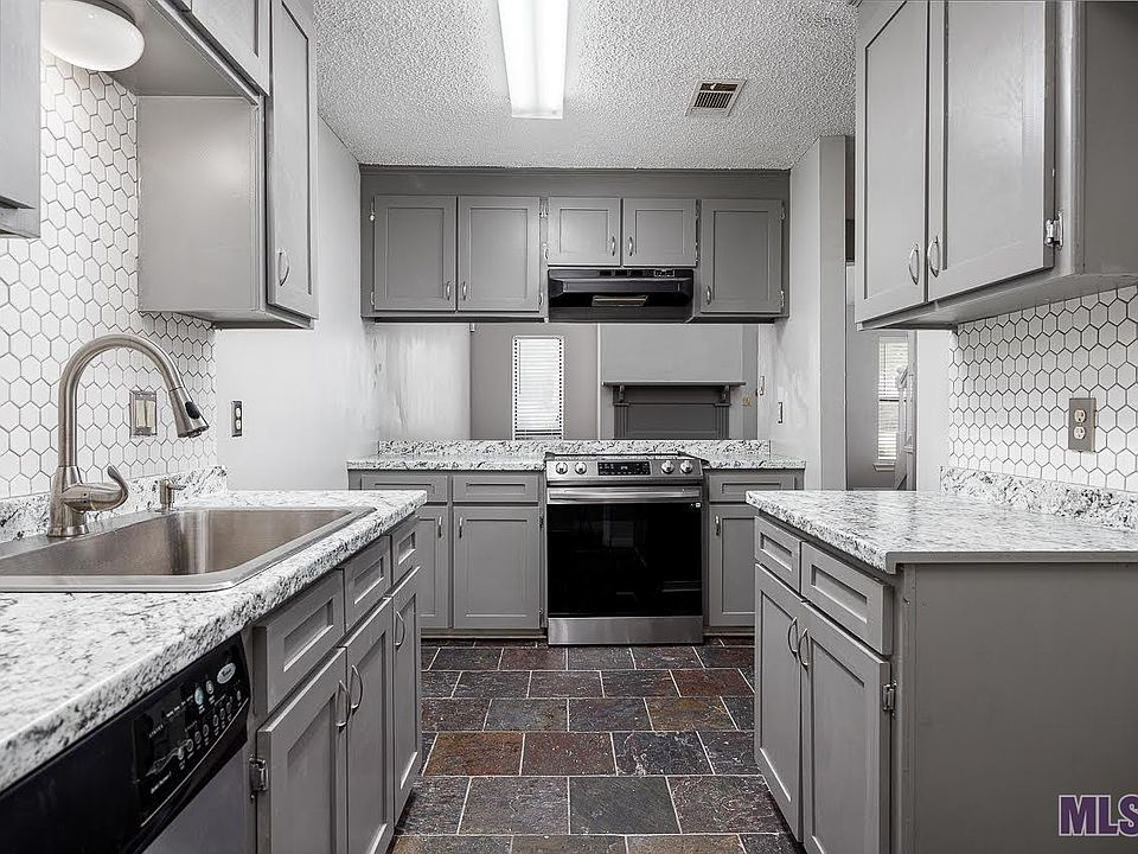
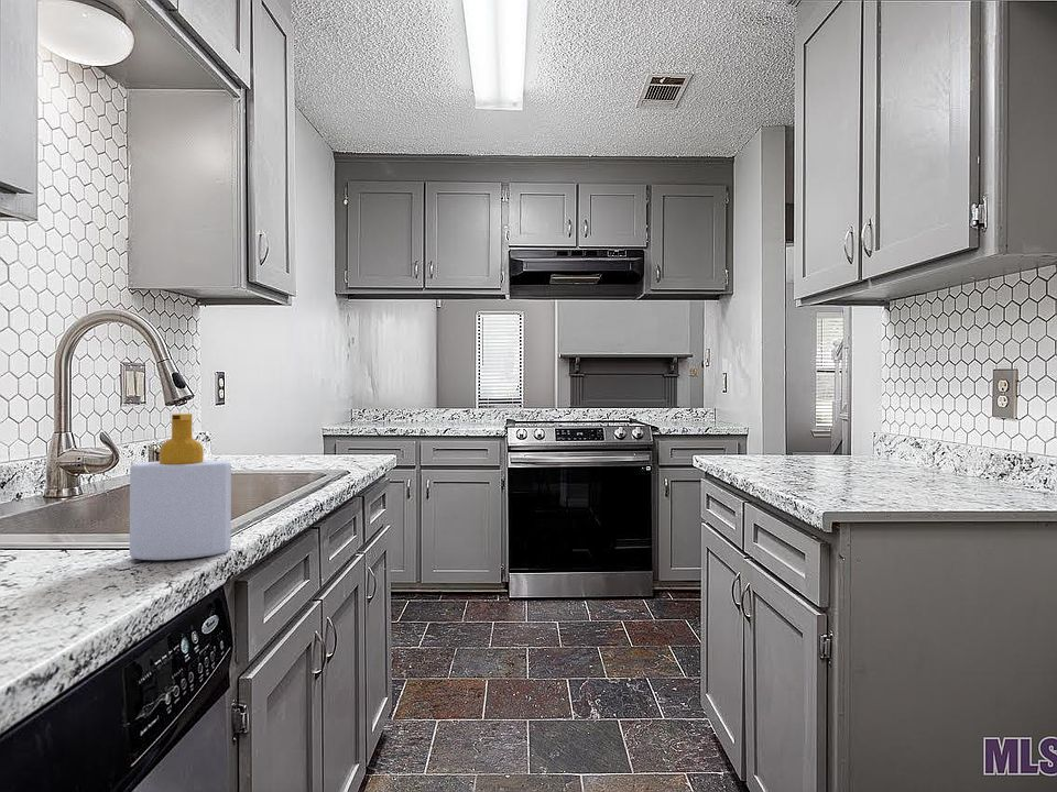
+ soap bottle [129,413,232,561]
